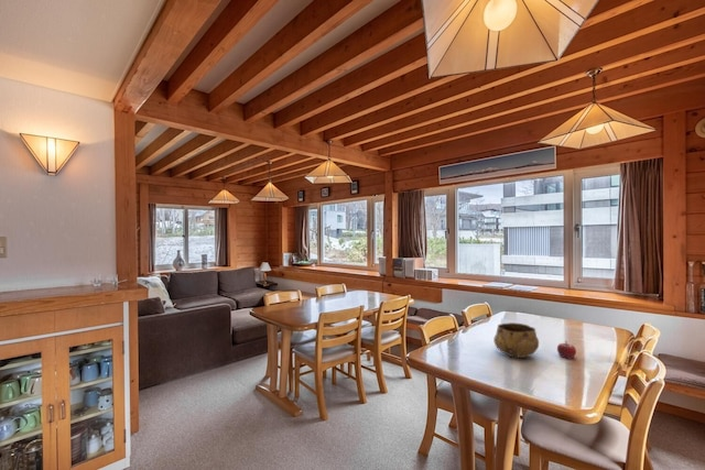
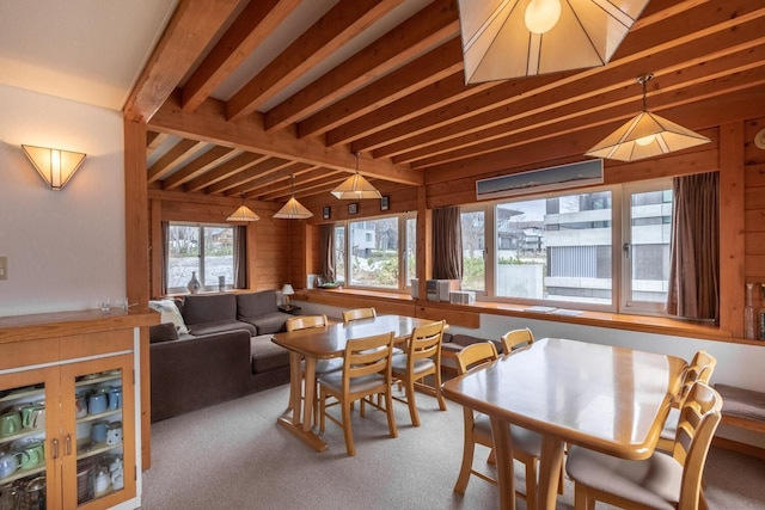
- fruit [556,340,577,360]
- decorative bowl [492,321,540,359]
